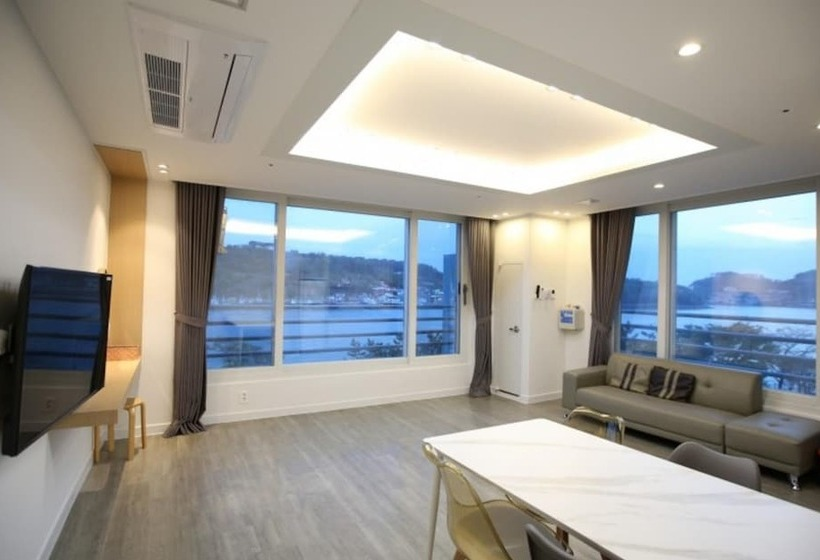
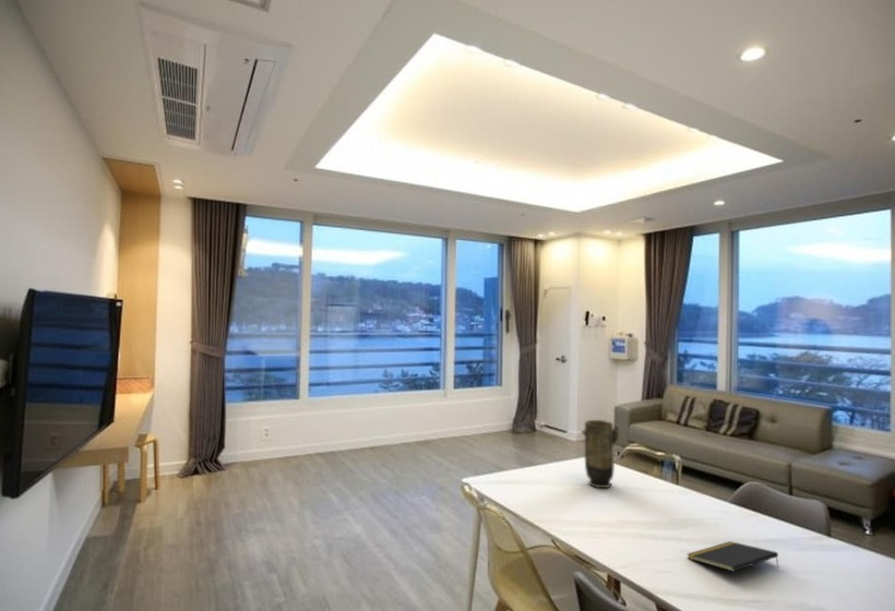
+ vase [581,419,621,489]
+ notepad [687,540,779,573]
